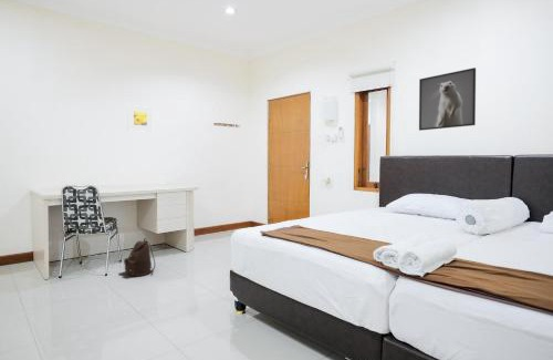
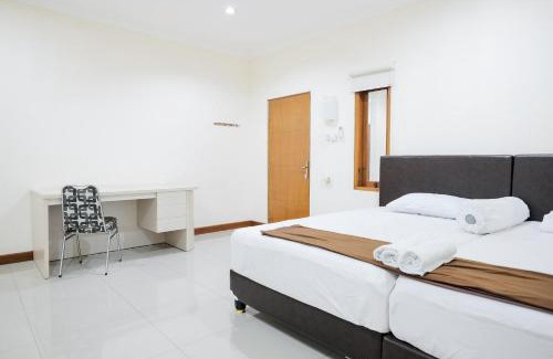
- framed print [126,104,154,133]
- backpack [123,237,156,277]
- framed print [418,66,477,132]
